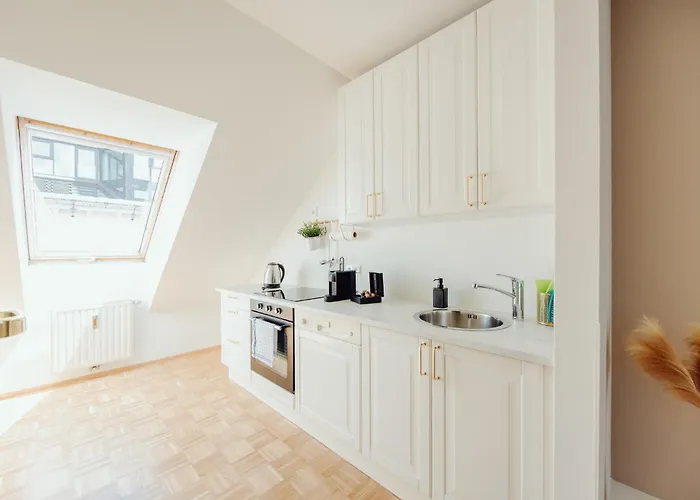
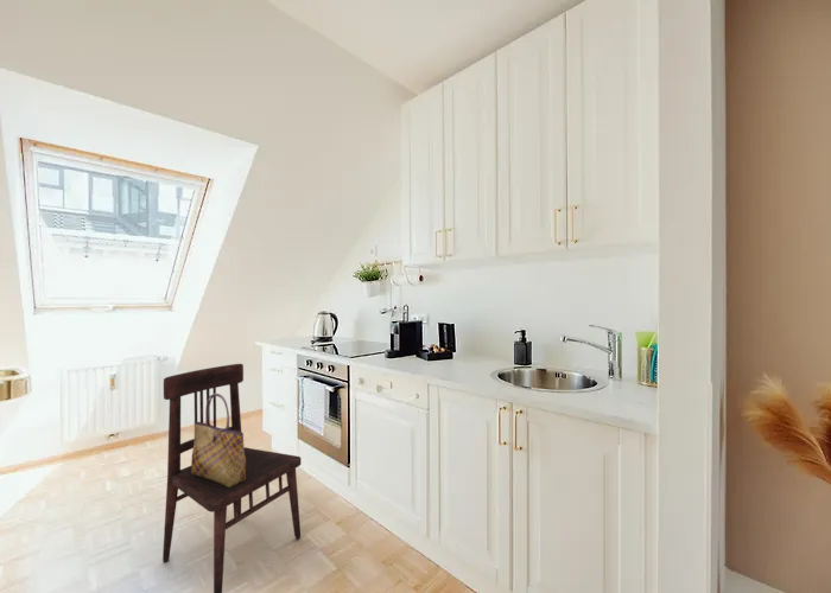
+ dining chair [161,363,303,593]
+ tote bag [190,393,246,487]
